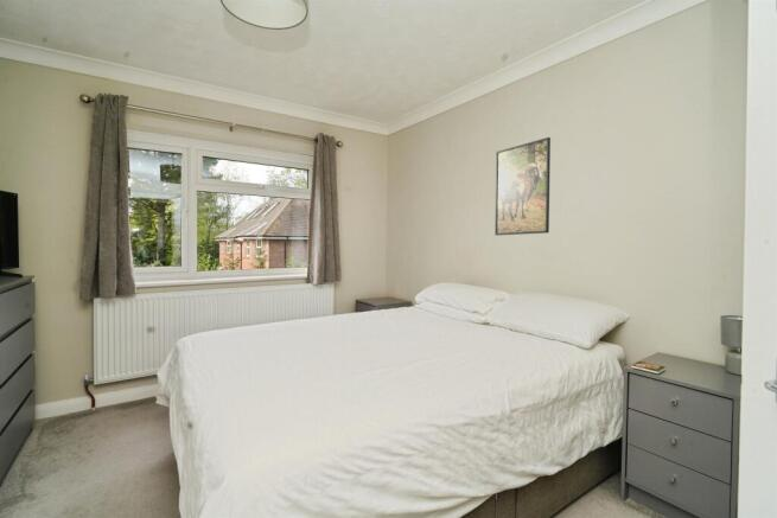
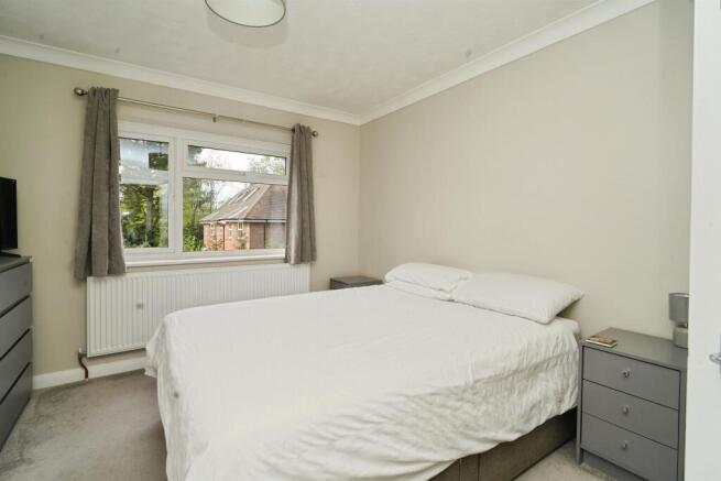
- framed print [493,136,552,236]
